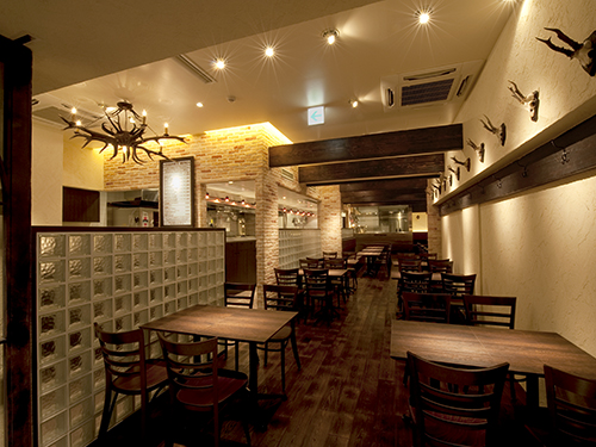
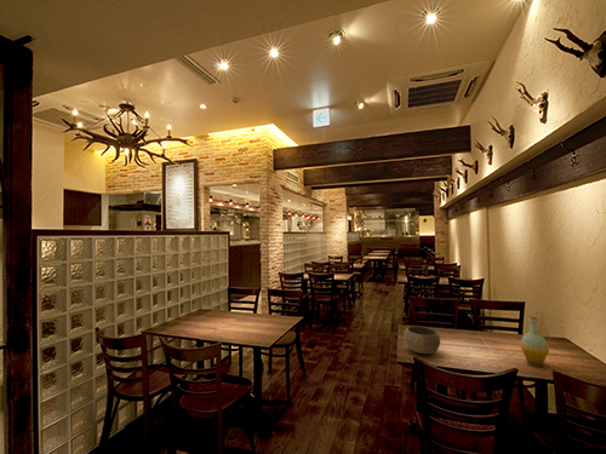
+ bottle [519,314,550,368]
+ bowl [402,324,441,355]
